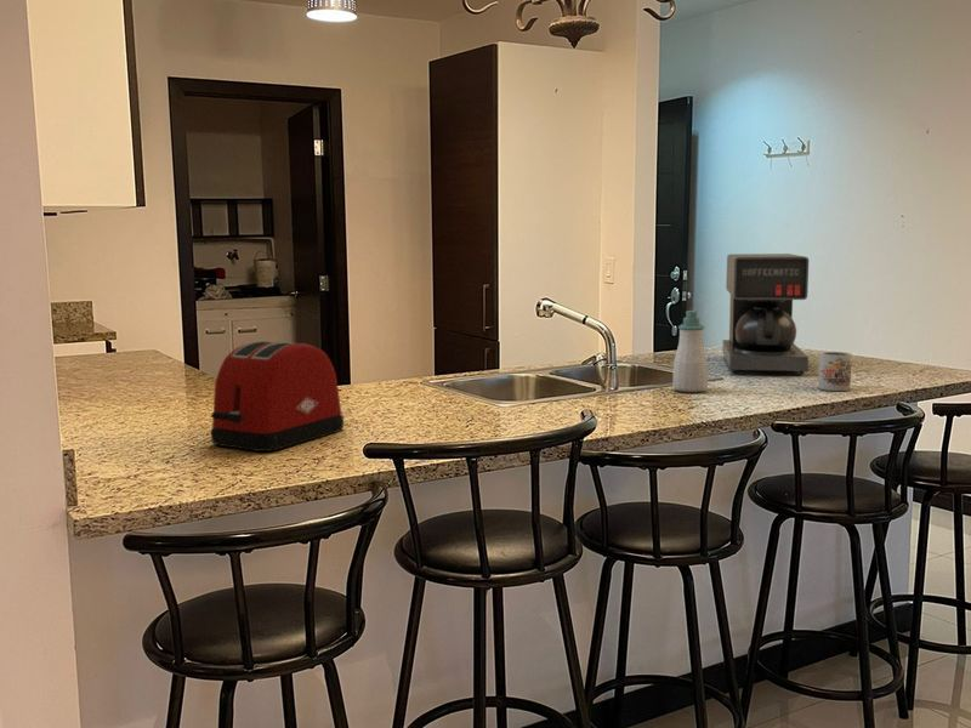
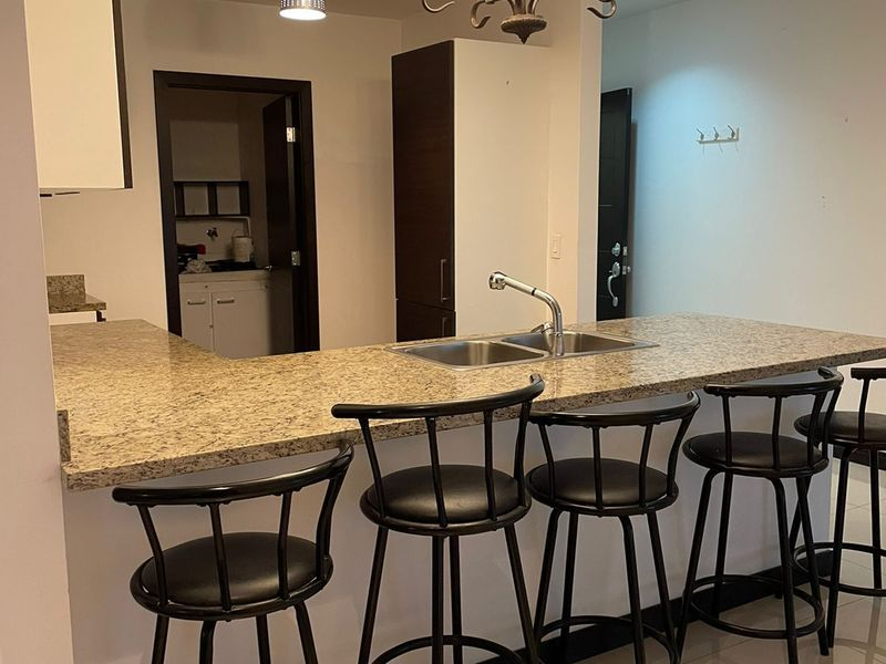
- soap bottle [671,309,709,393]
- mug [817,351,853,392]
- toaster [210,340,345,453]
- coffee maker [721,252,810,376]
